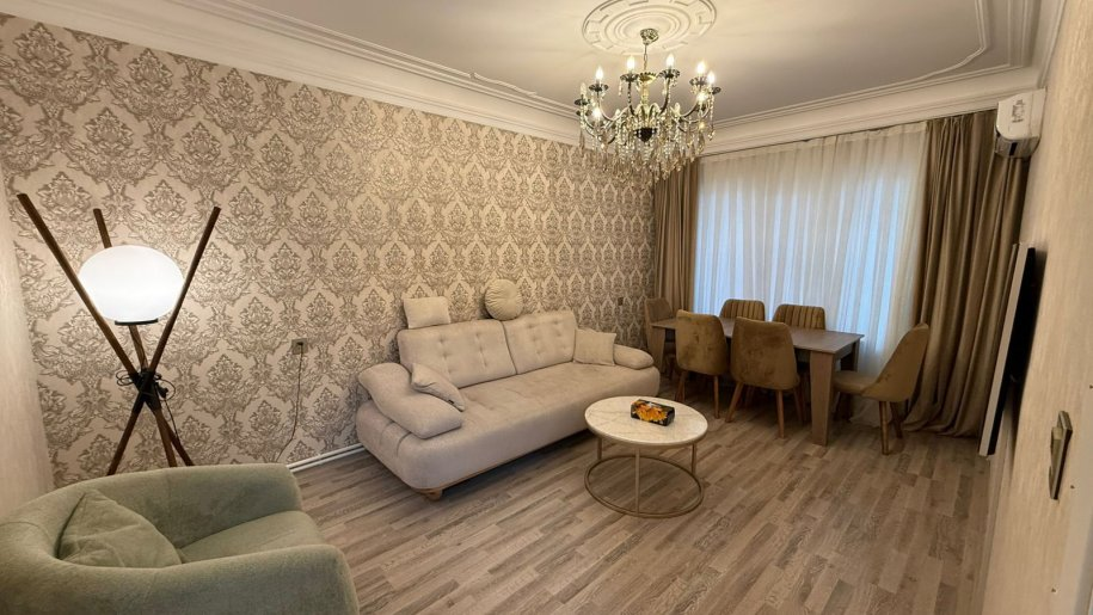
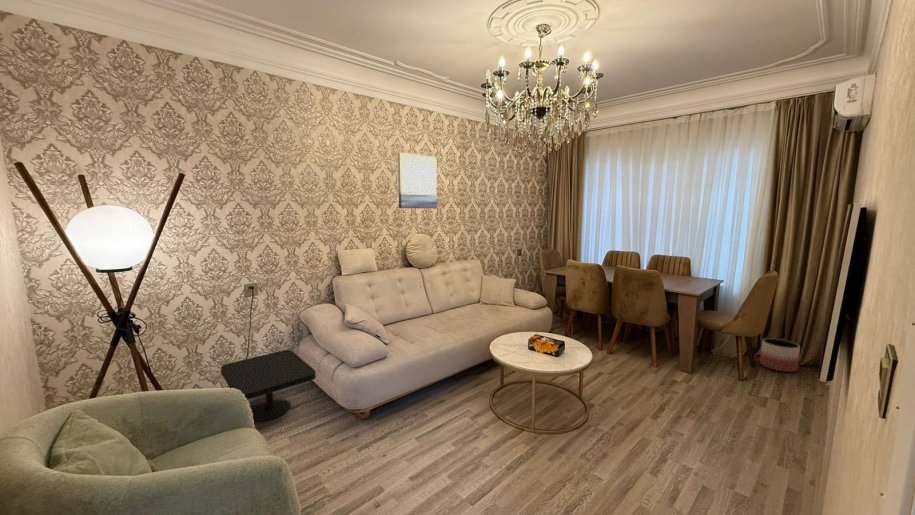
+ planter [759,337,801,373]
+ wall art [397,152,438,209]
+ side table [220,349,317,422]
